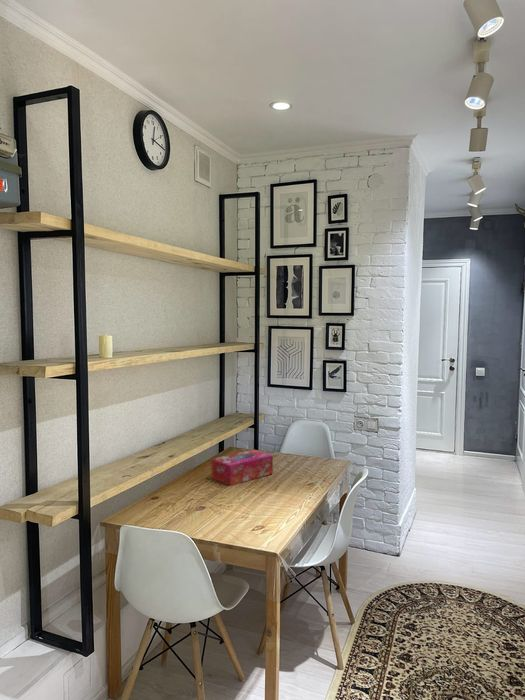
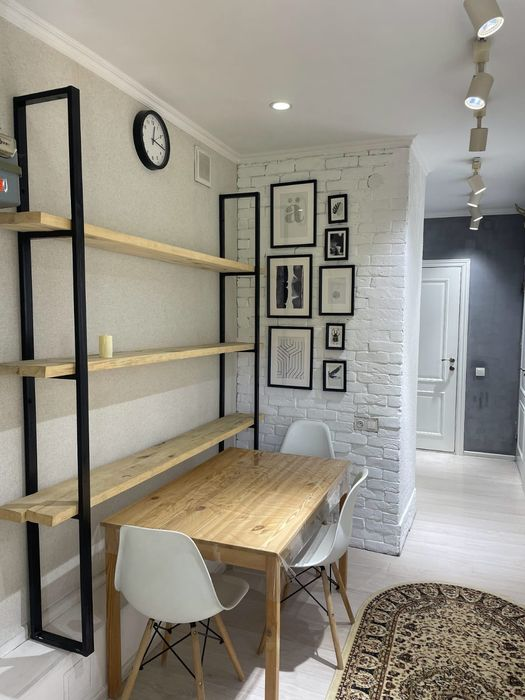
- tissue box [211,449,274,487]
